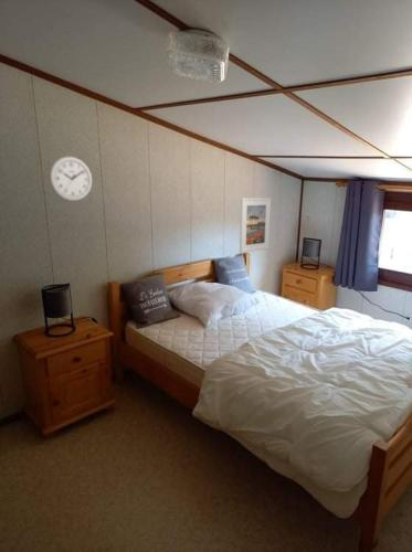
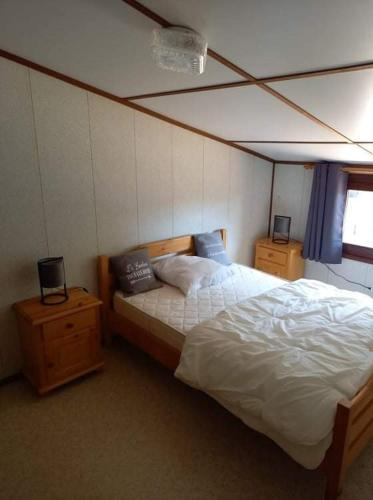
- wall clock [49,156,93,202]
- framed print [239,197,272,254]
